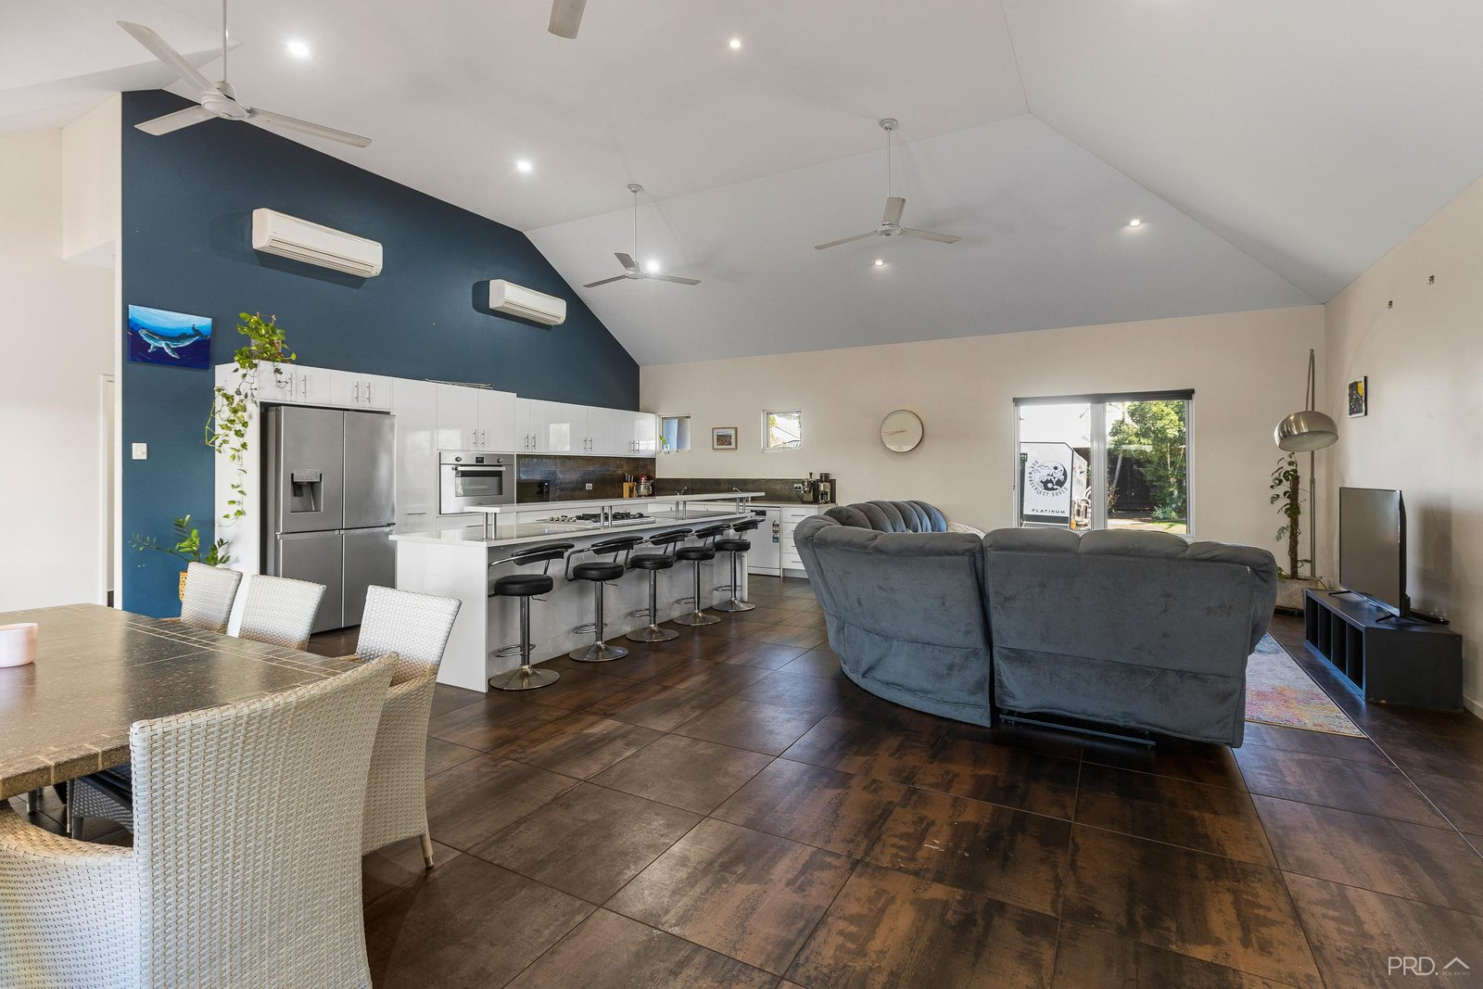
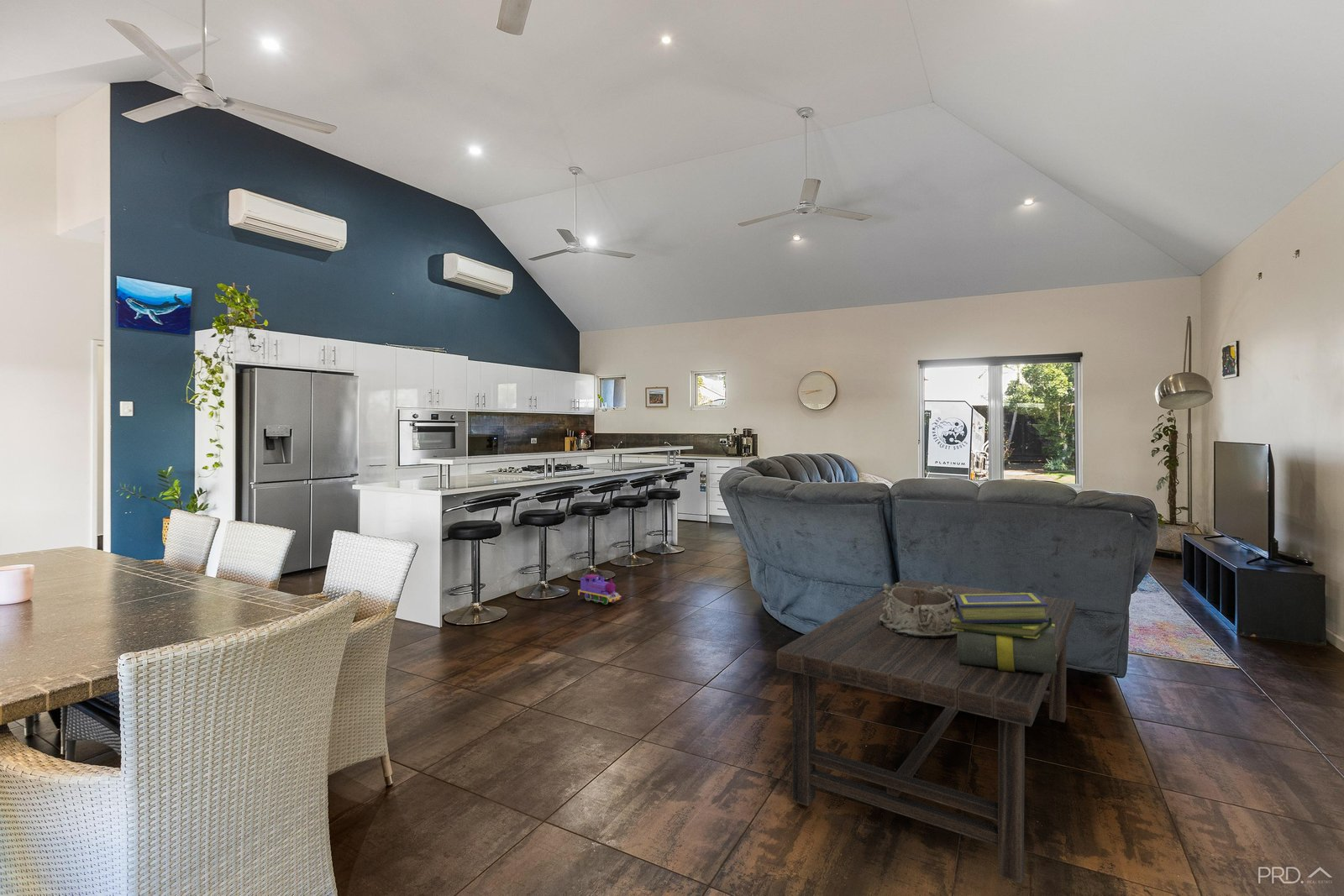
+ stack of books [952,592,1057,674]
+ toy train [577,574,622,605]
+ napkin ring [879,582,958,638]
+ coffee table [776,579,1077,884]
